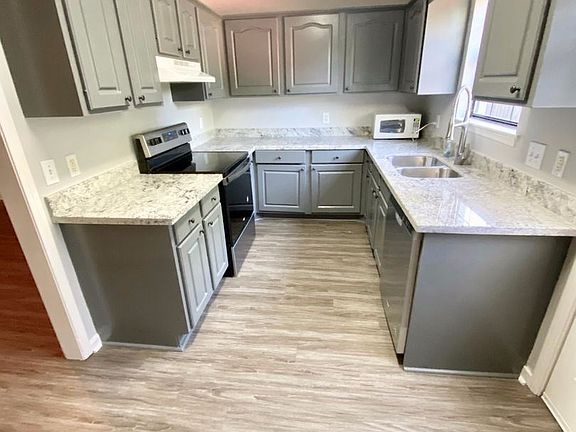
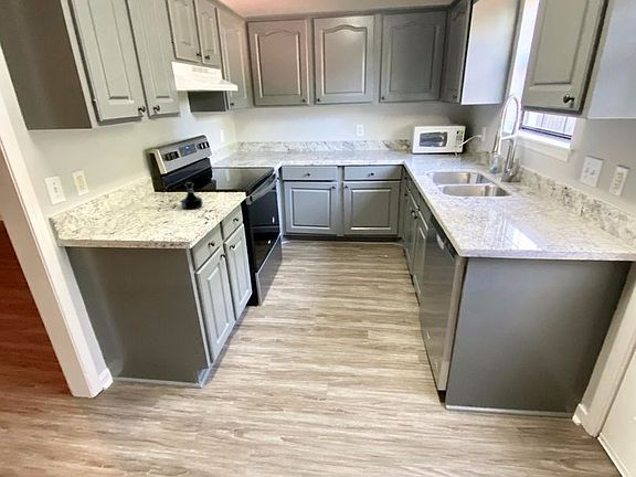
+ tequila bottle [180,181,203,210]
